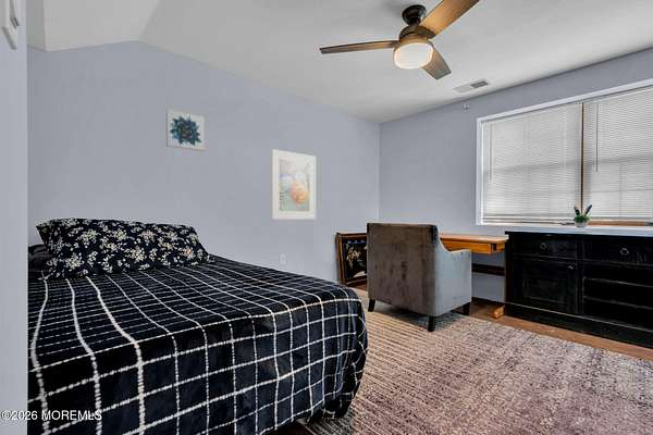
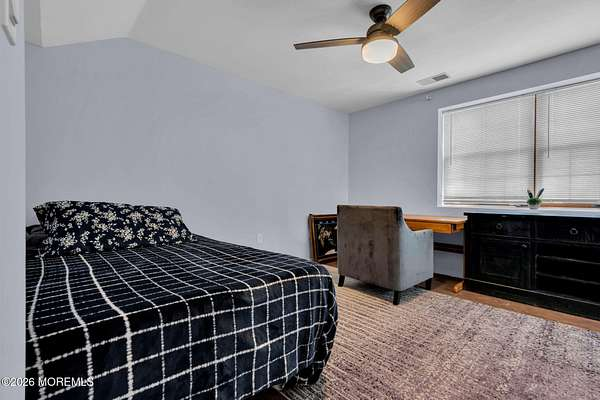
- wall art [165,109,206,152]
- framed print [270,148,317,221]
